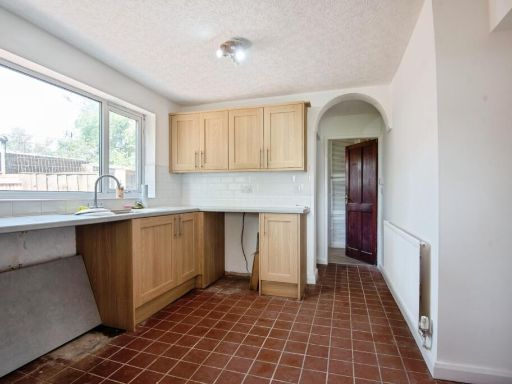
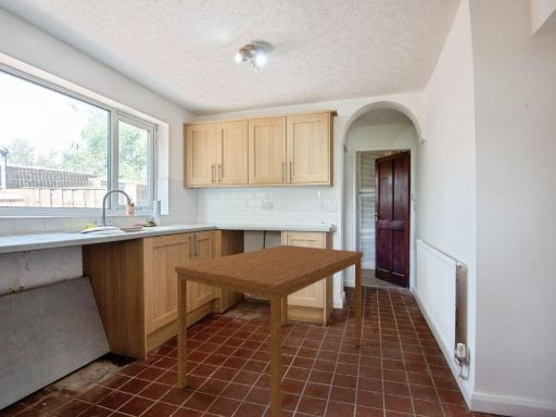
+ dining table [174,244,364,417]
